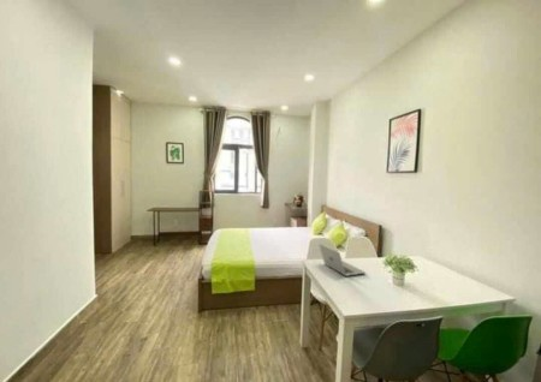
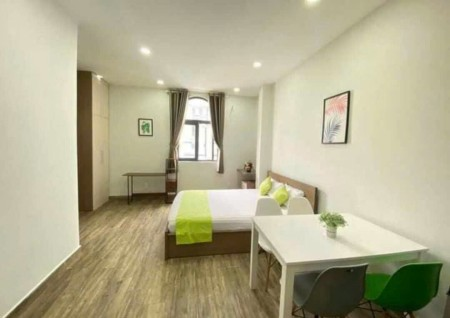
- laptop [317,243,367,277]
